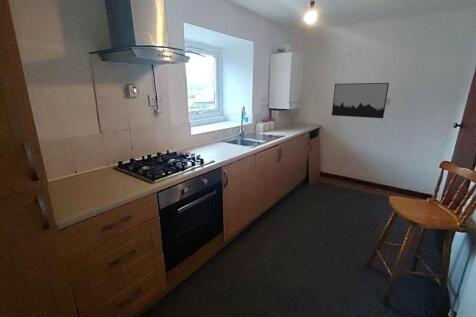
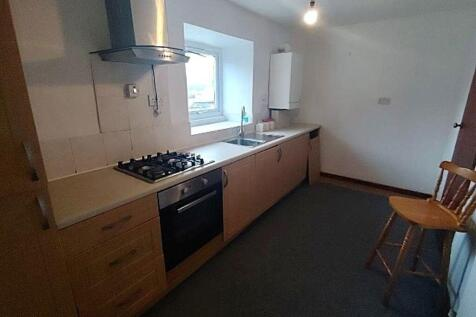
- wall art [331,82,390,119]
